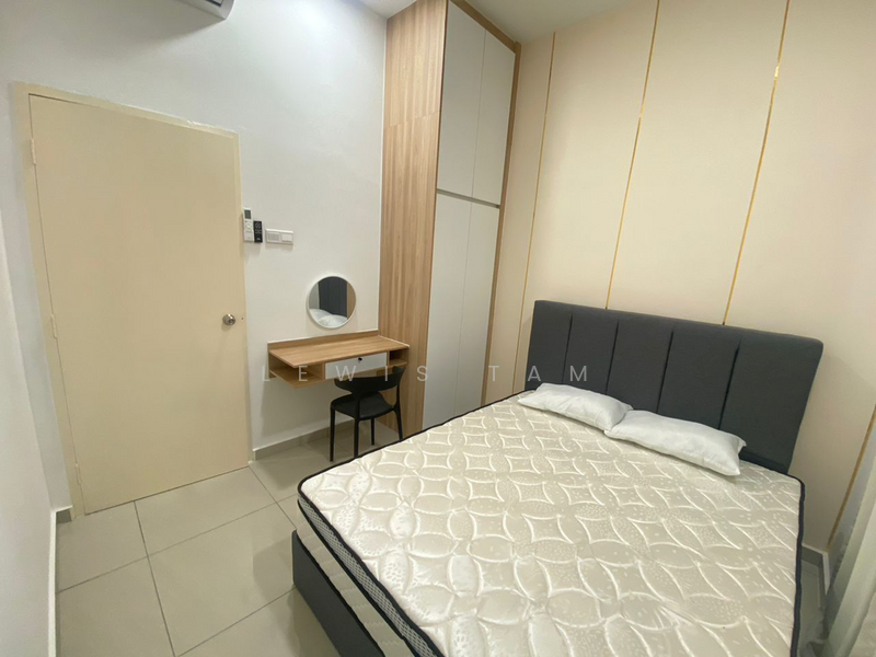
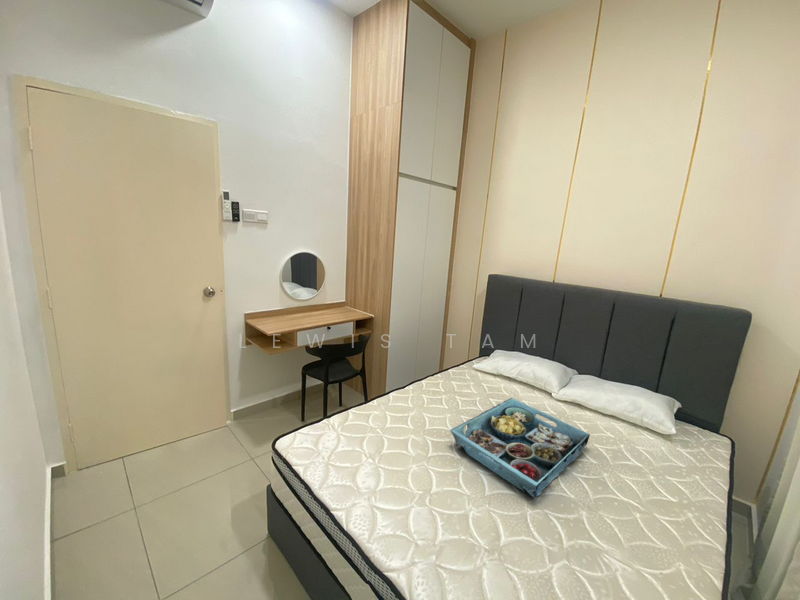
+ serving tray [449,397,591,500]
